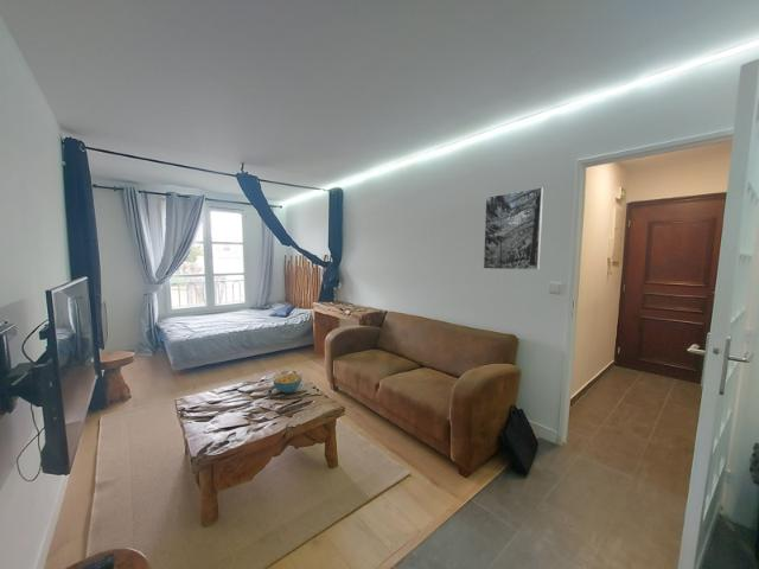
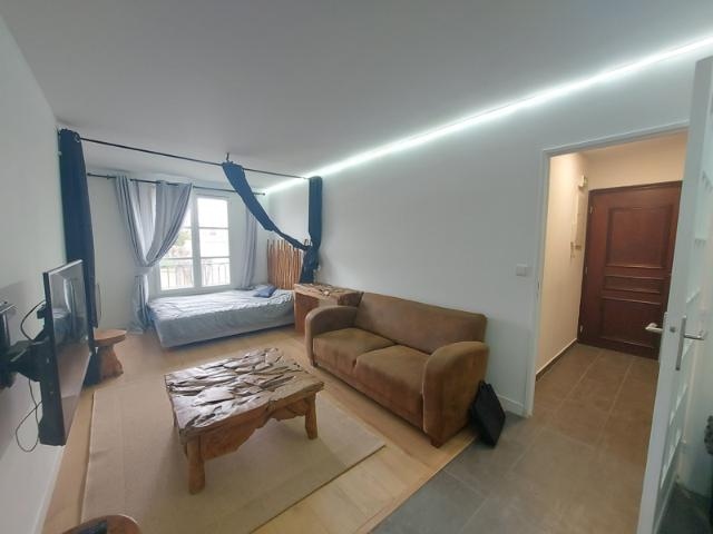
- cereal bowl [272,372,302,395]
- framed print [483,186,544,271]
